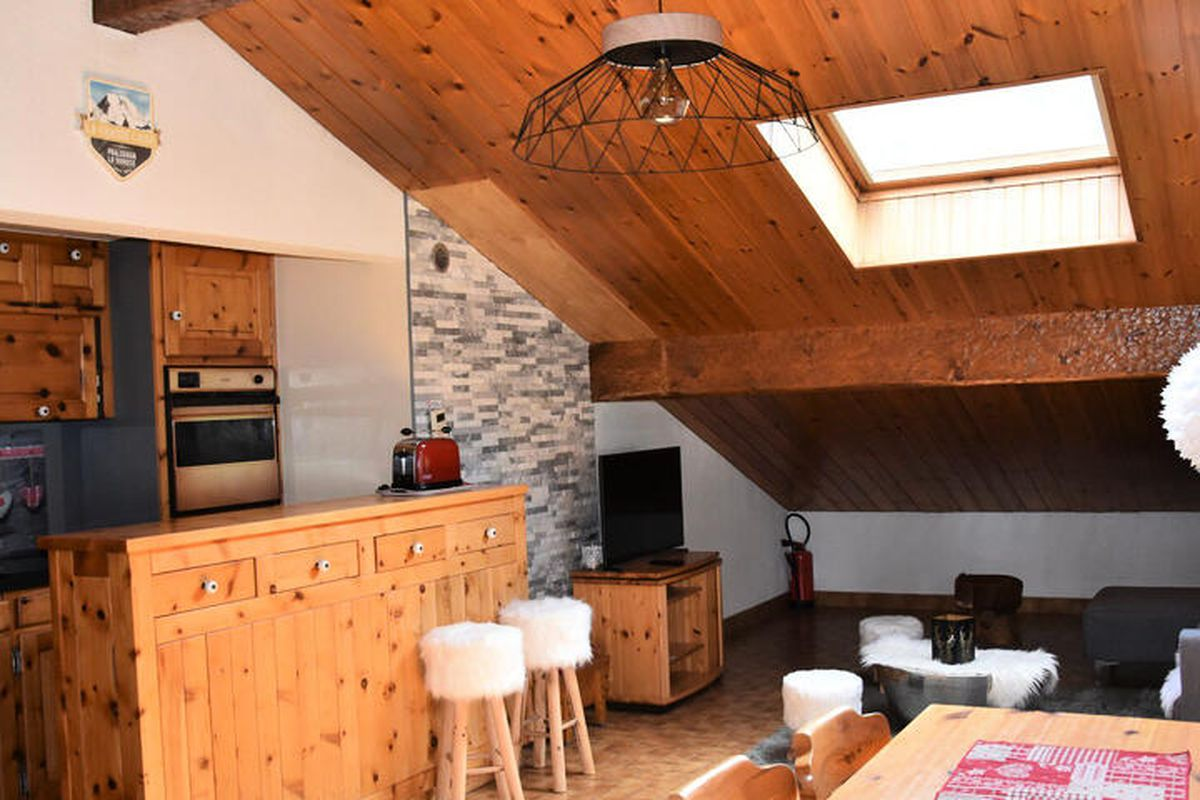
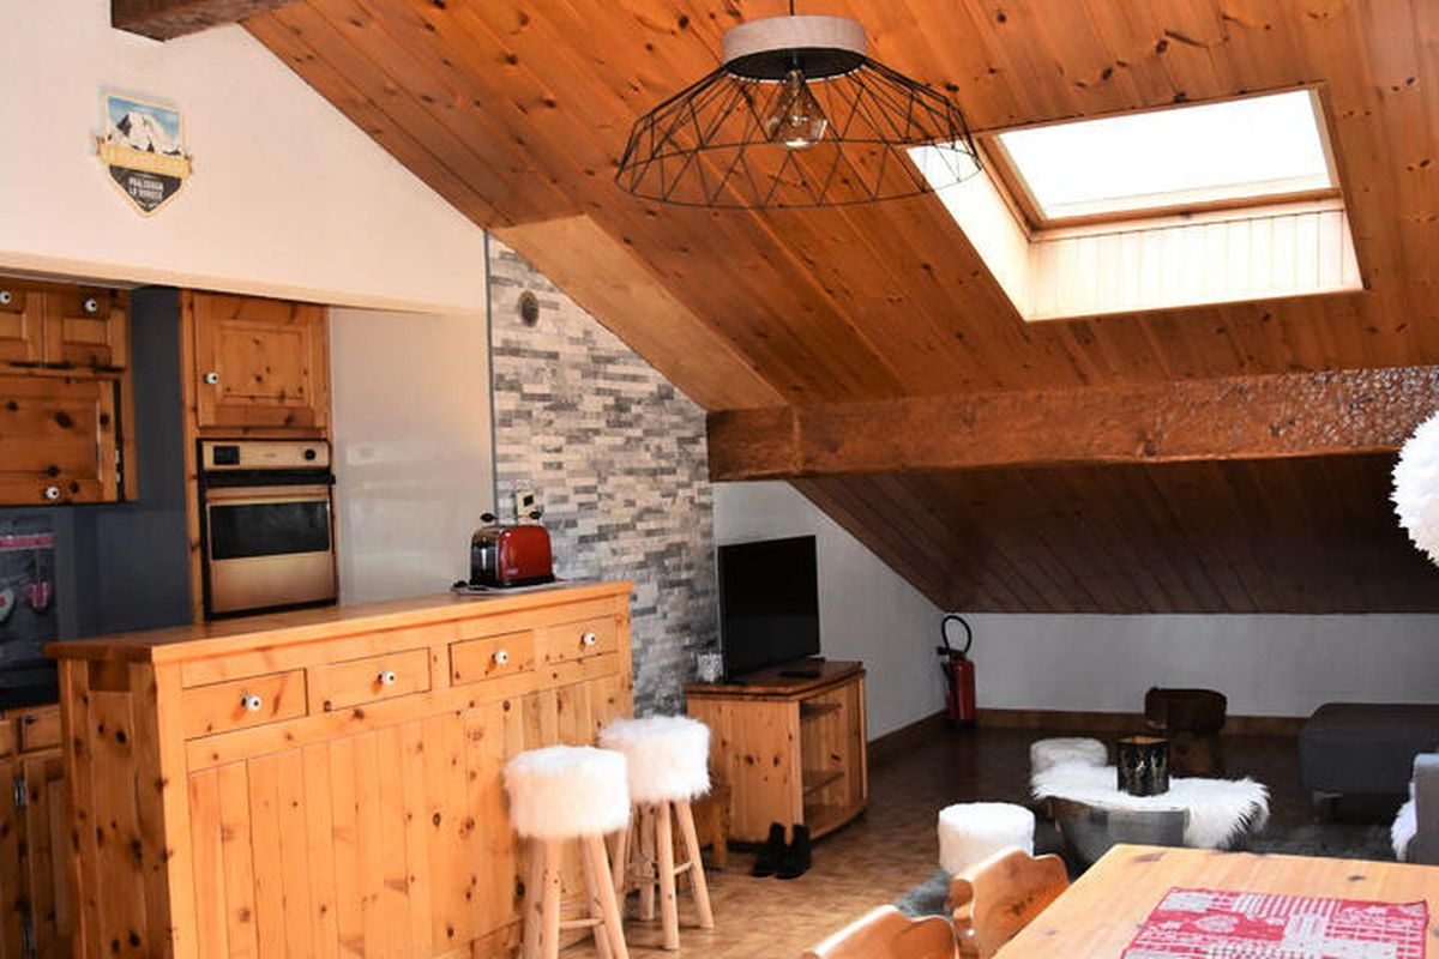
+ boots [752,820,813,877]
